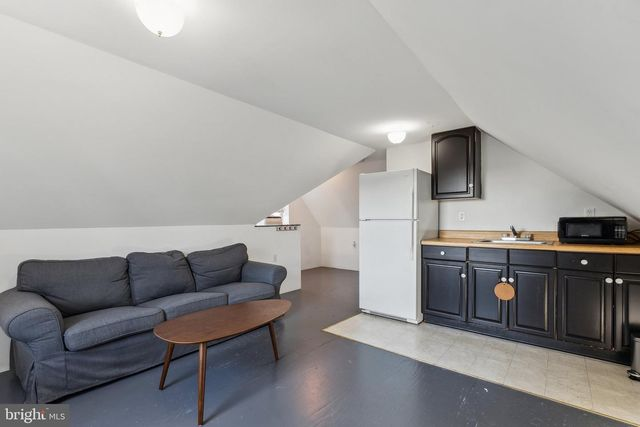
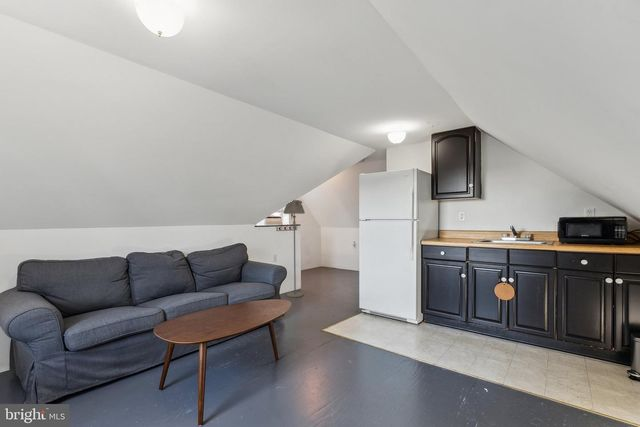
+ floor lamp [283,199,306,298]
